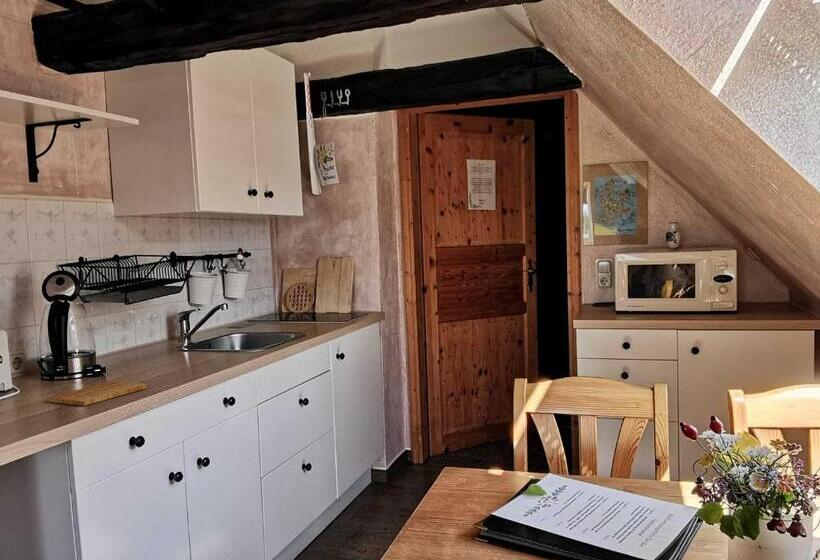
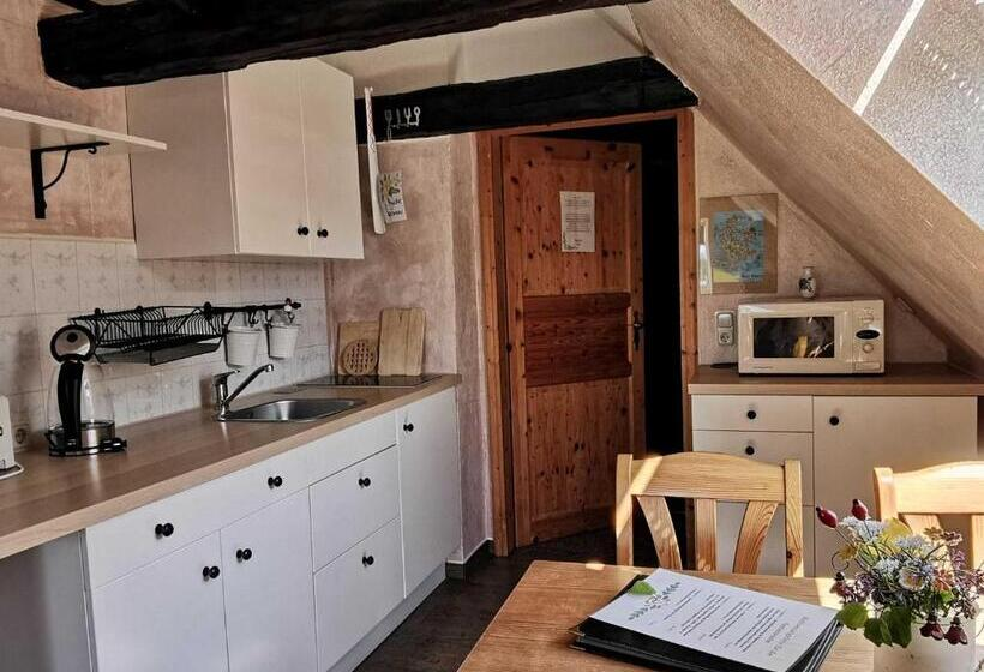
- cutting board [47,380,148,407]
